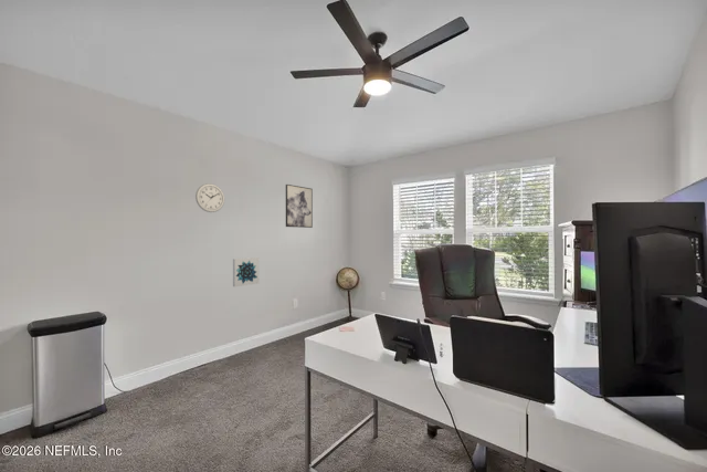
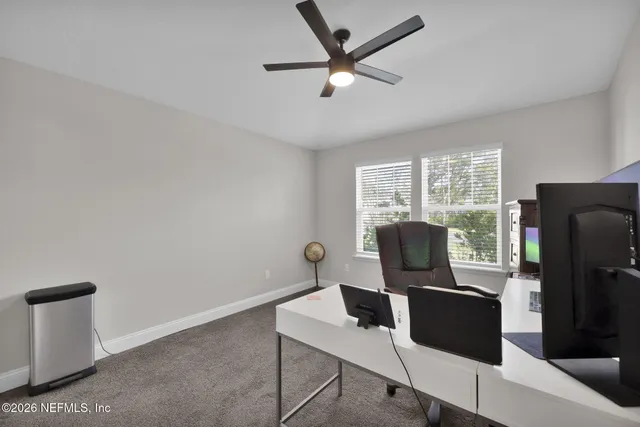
- wall art [232,256,260,287]
- wall art [285,183,314,229]
- wall clock [194,182,225,213]
